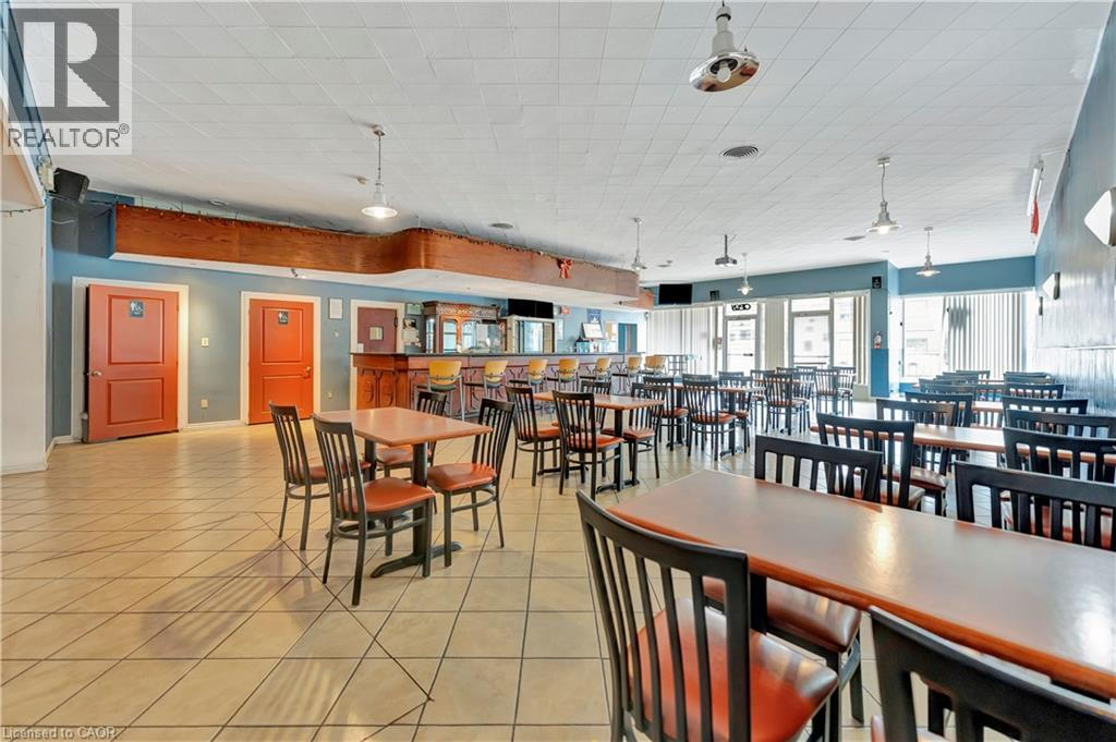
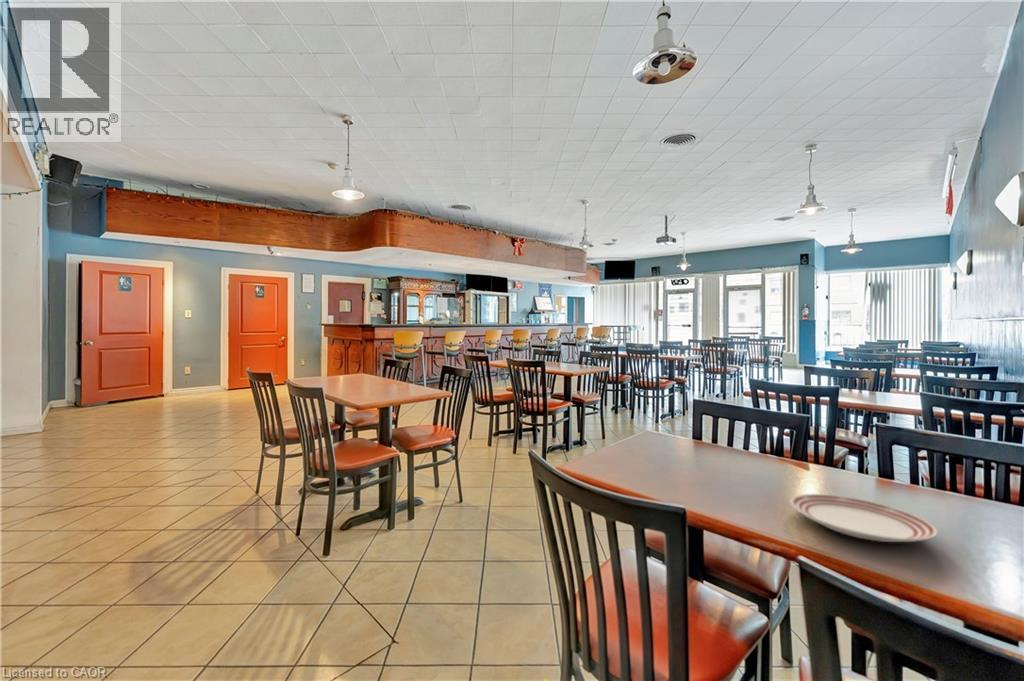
+ dinner plate [789,493,938,543]
